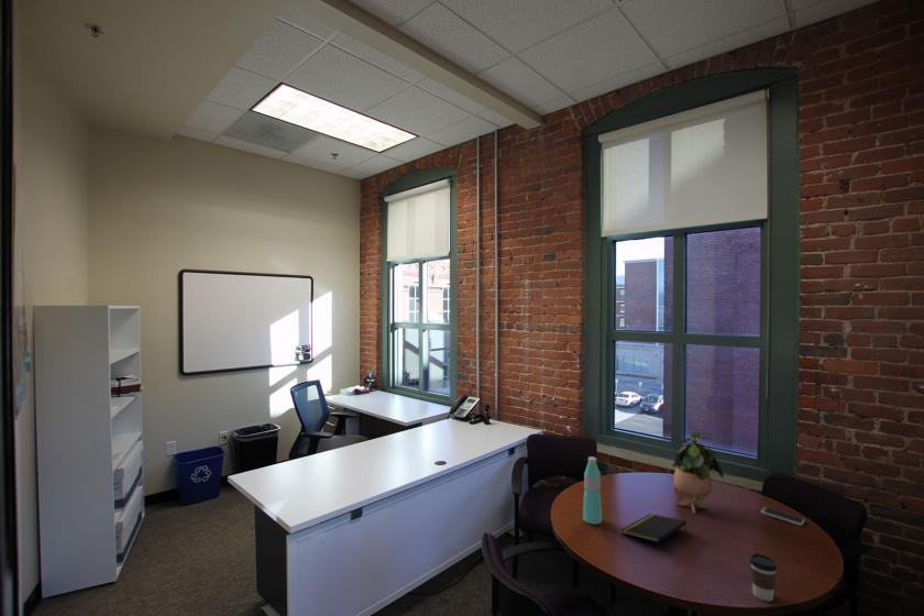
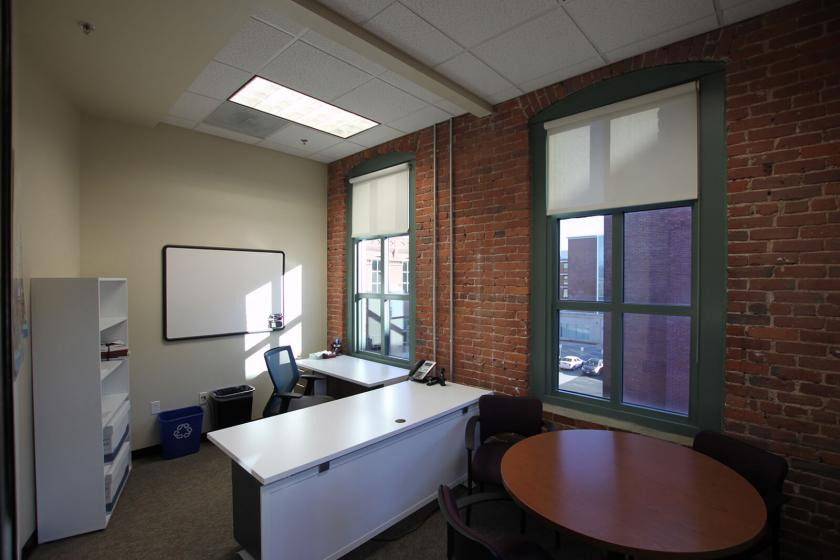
- water bottle [582,455,603,526]
- smartphone [760,506,806,527]
- coffee cup [748,552,778,602]
- potted plant [671,430,725,515]
- notepad [620,513,688,543]
